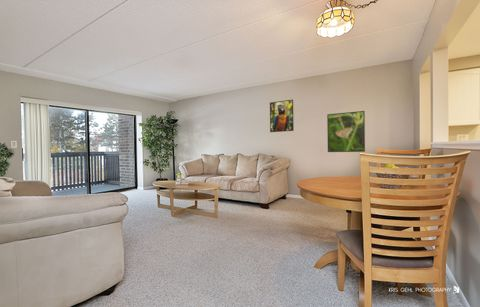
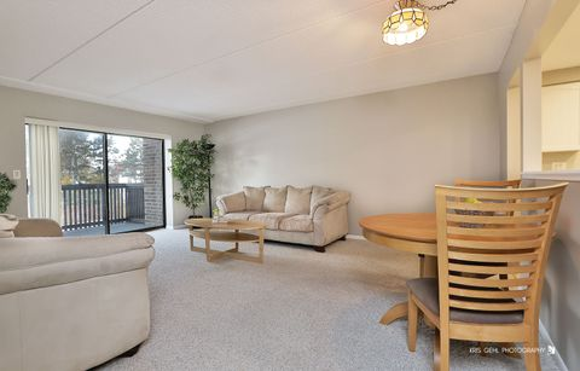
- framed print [269,98,295,133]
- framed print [326,110,366,153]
